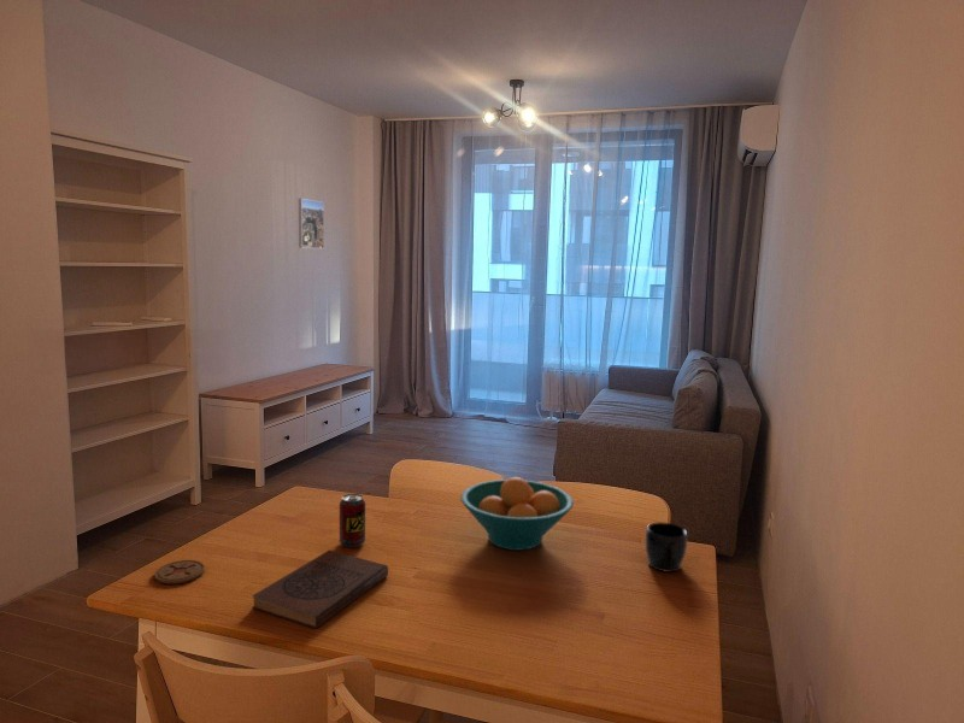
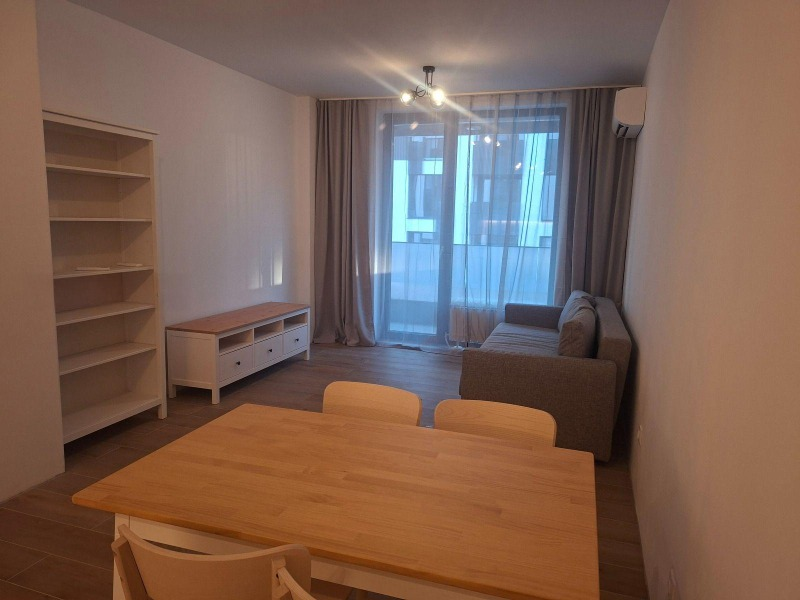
- book [251,549,389,629]
- fruit bowl [459,476,575,552]
- mug [645,521,688,574]
- coaster [153,559,206,586]
- beverage can [339,493,366,548]
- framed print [298,198,325,251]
